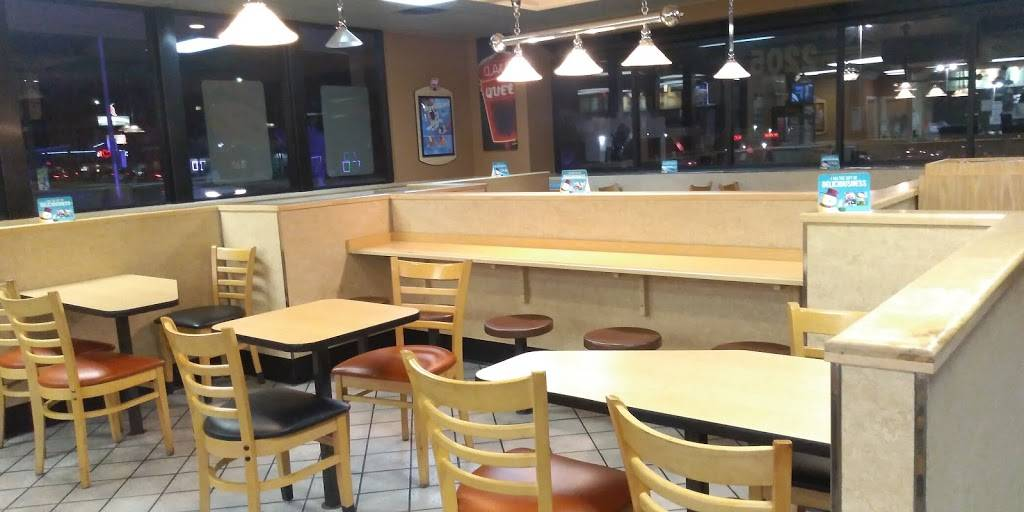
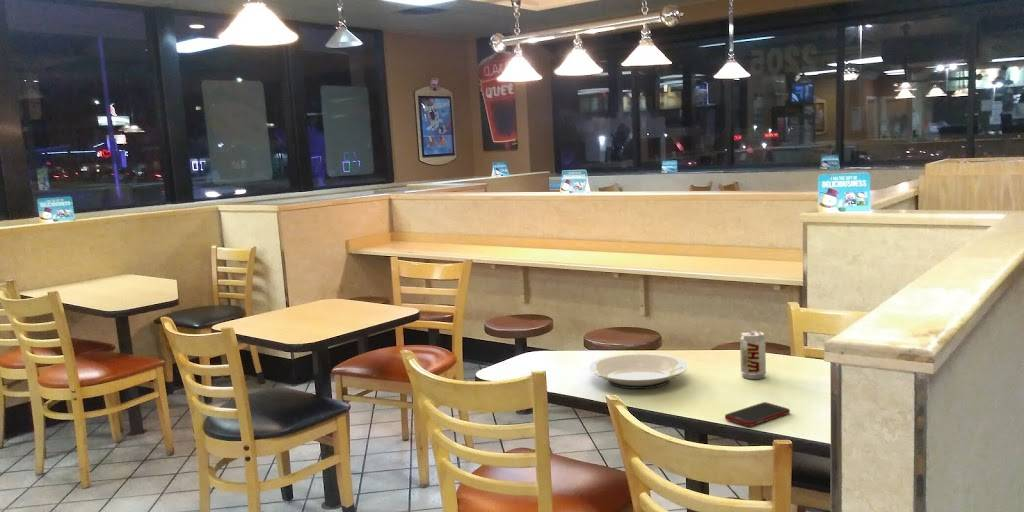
+ plate [588,352,688,390]
+ beverage can [739,330,767,380]
+ cell phone [724,401,791,427]
